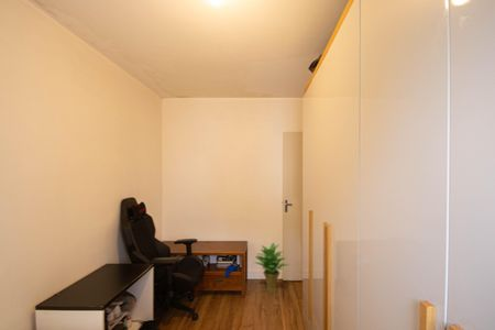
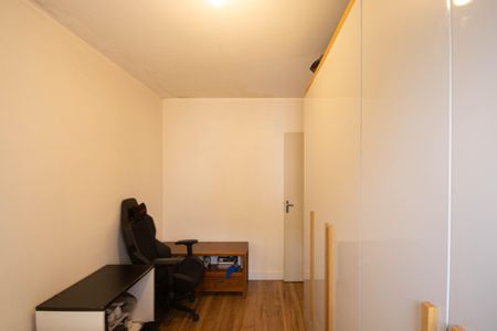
- potted plant [253,242,290,294]
